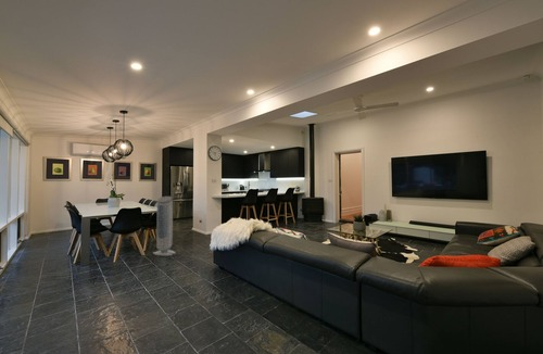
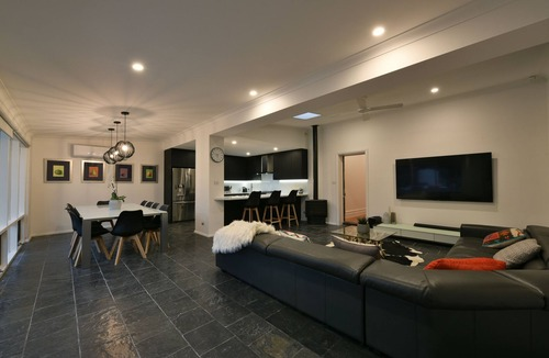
- air purifier [152,195,177,257]
